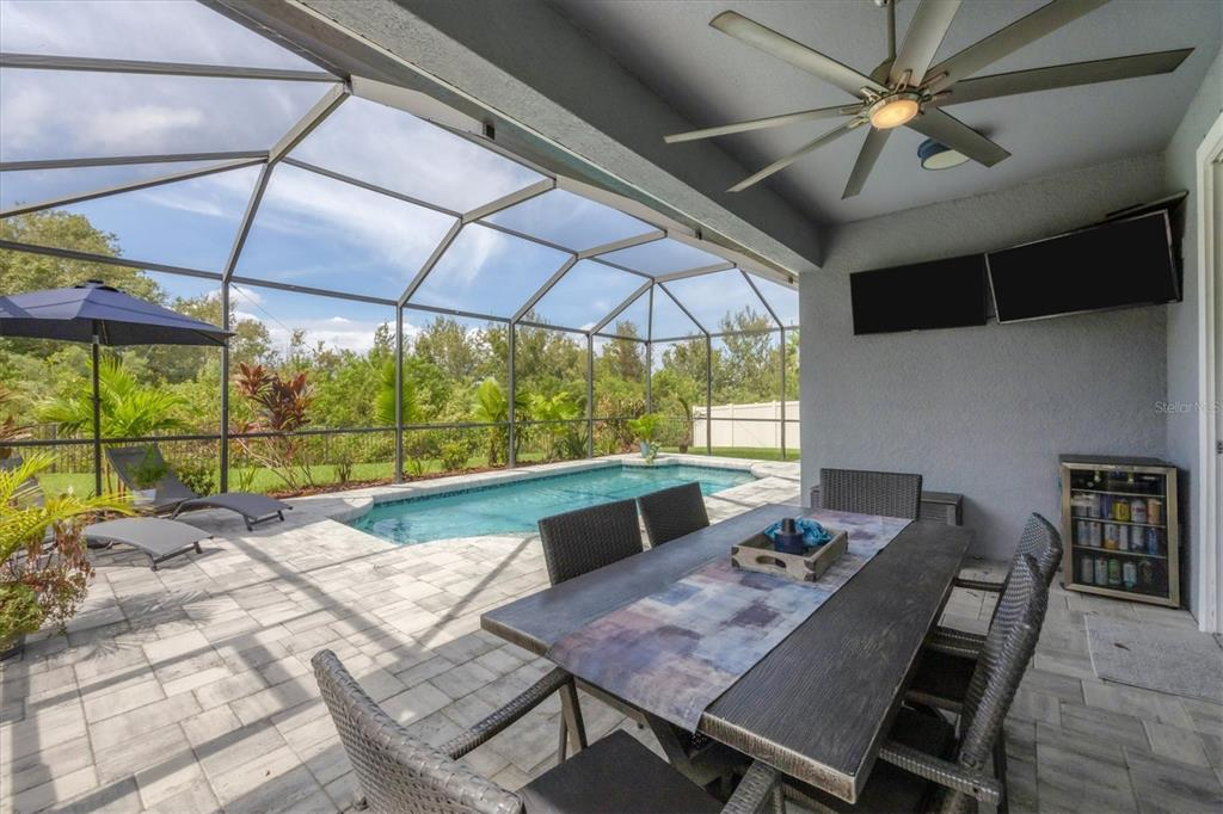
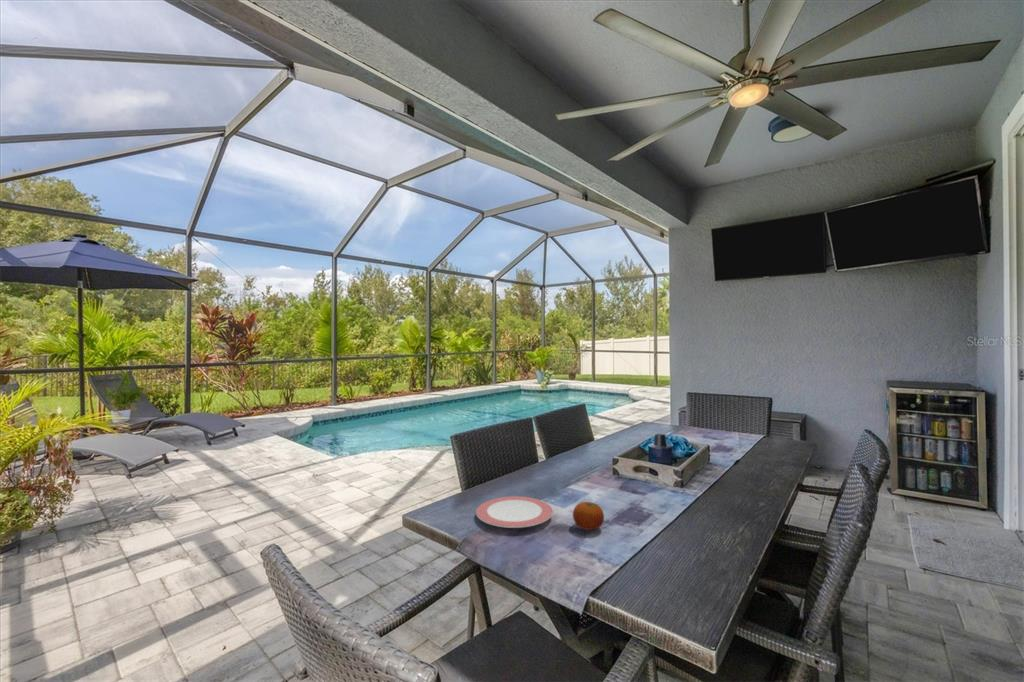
+ fruit [572,501,605,531]
+ plate [475,495,554,529]
